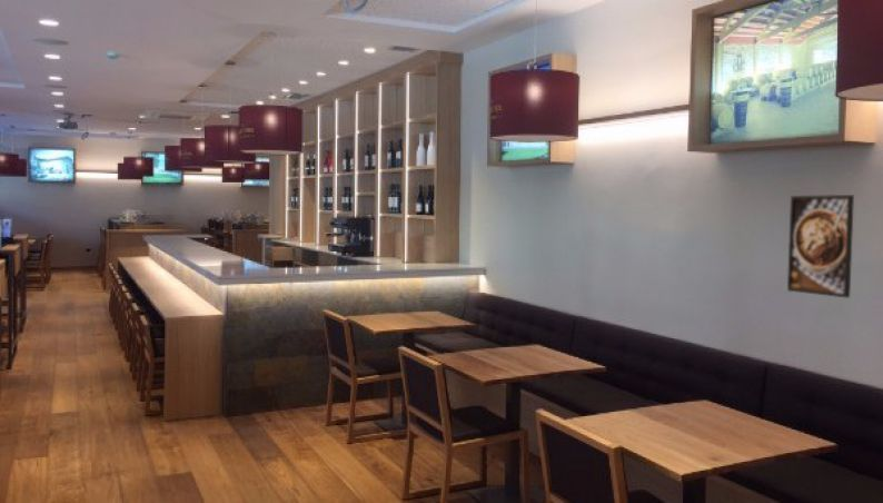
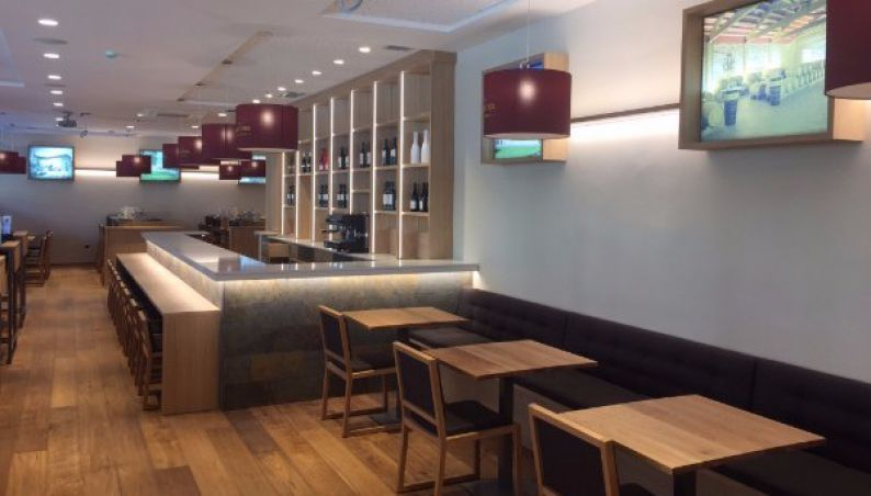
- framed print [786,194,855,299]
